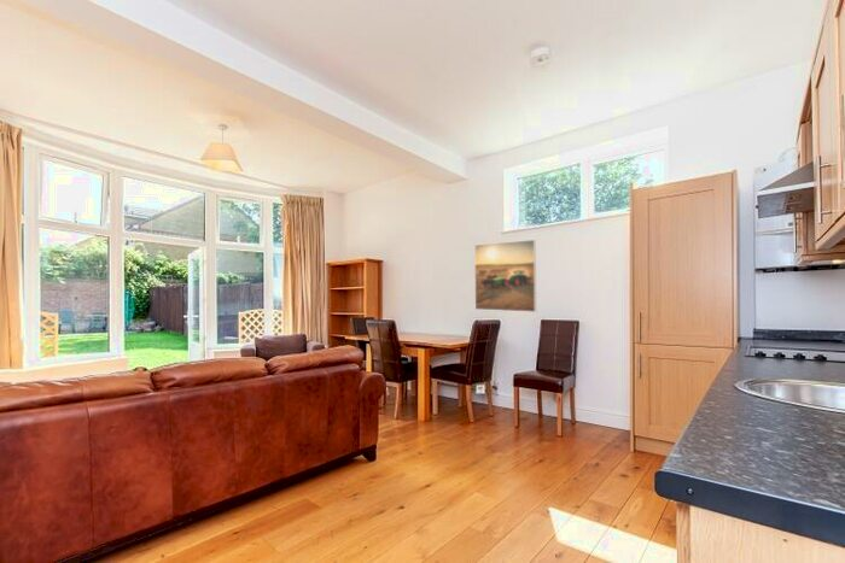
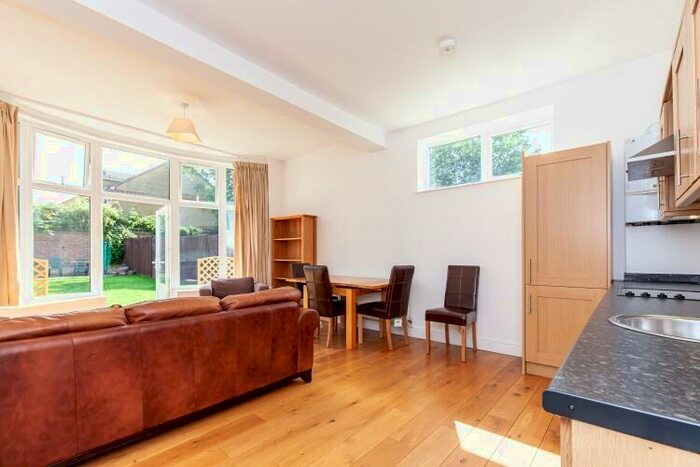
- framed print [473,239,537,313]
